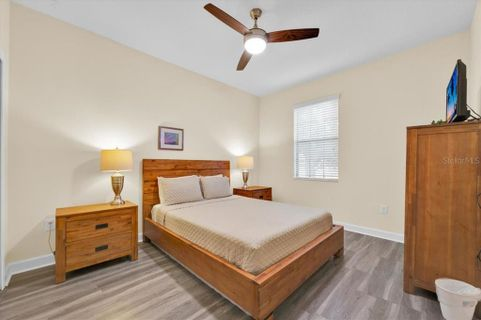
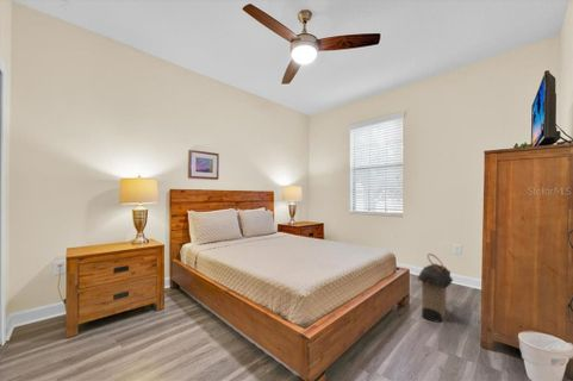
+ laundry hamper [416,252,454,324]
